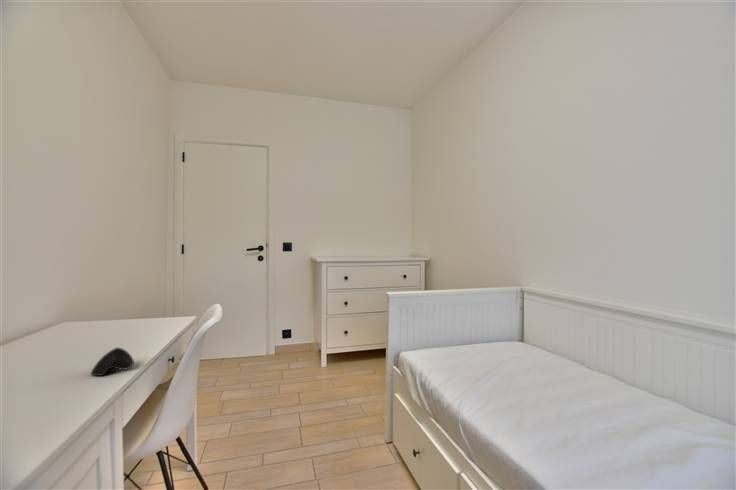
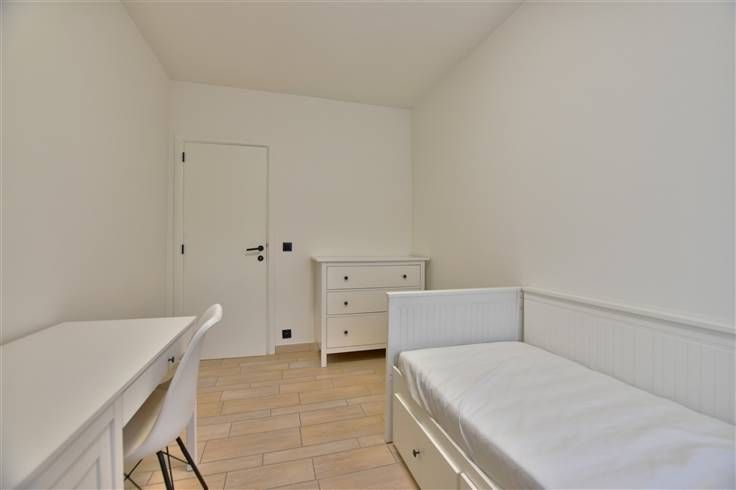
- computer mouse [90,347,135,377]
